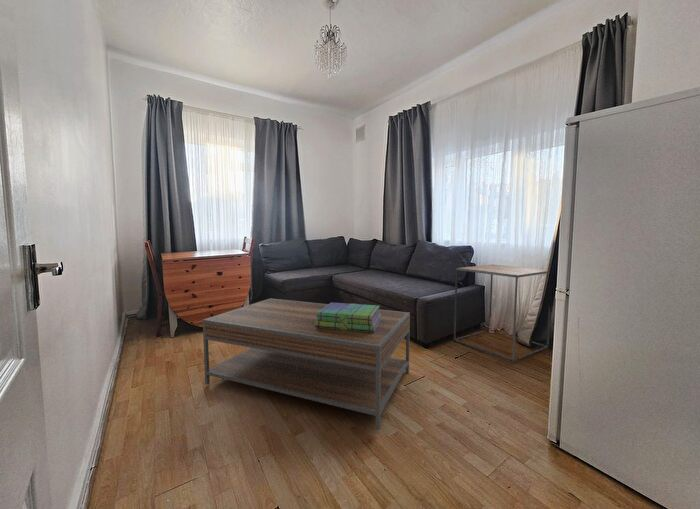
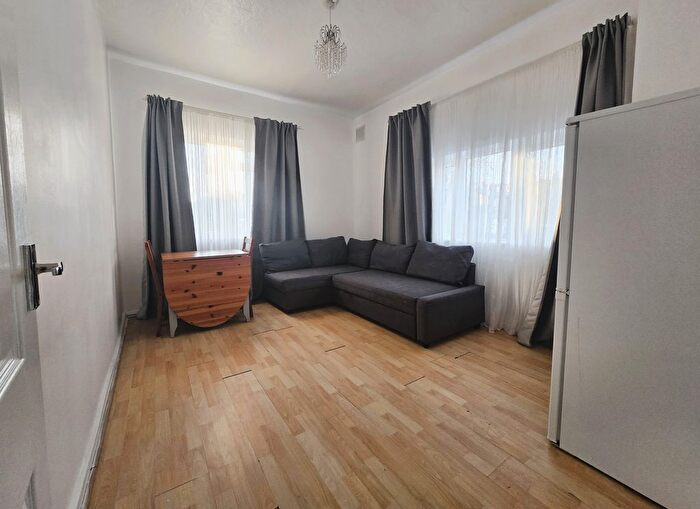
- stack of books [315,301,381,333]
- side table [453,264,551,363]
- coffee table [202,297,411,431]
